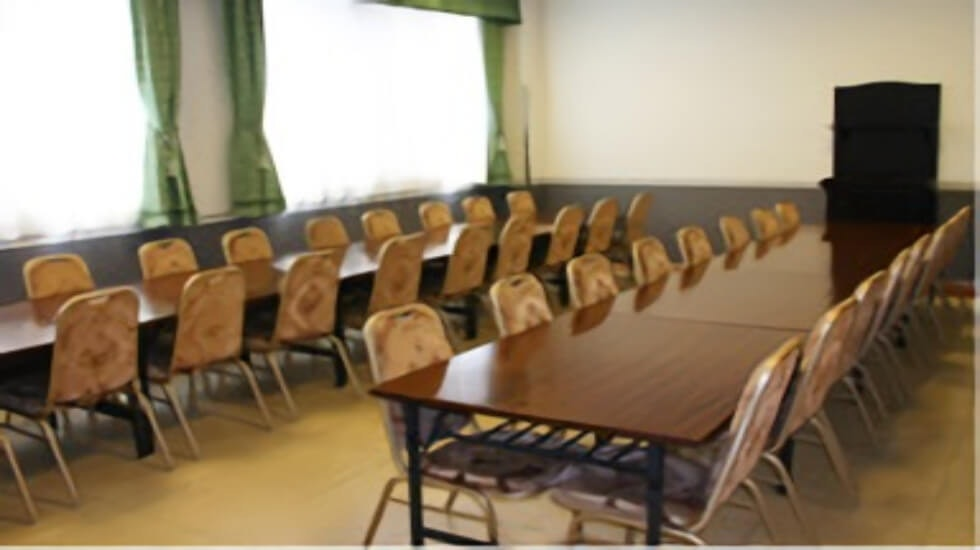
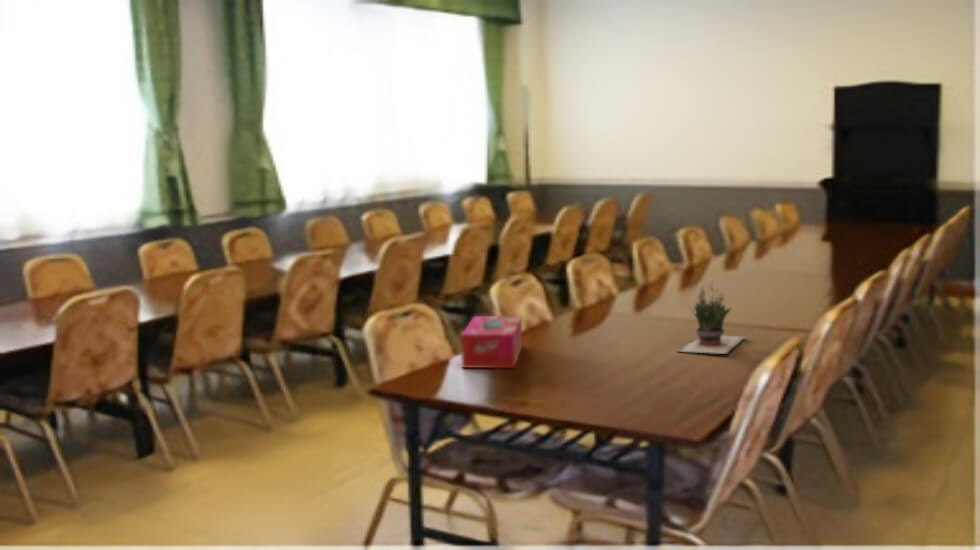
+ tissue box [460,315,523,369]
+ potted flower [676,278,747,355]
